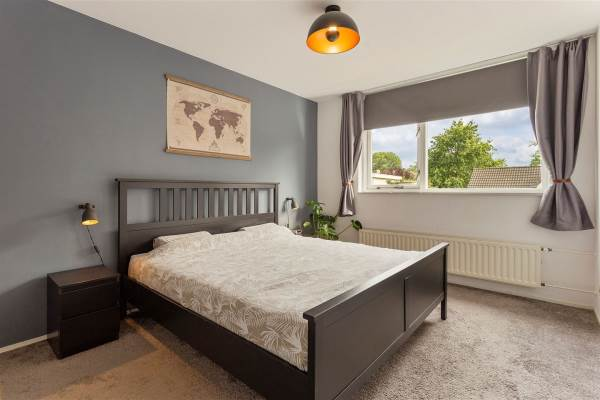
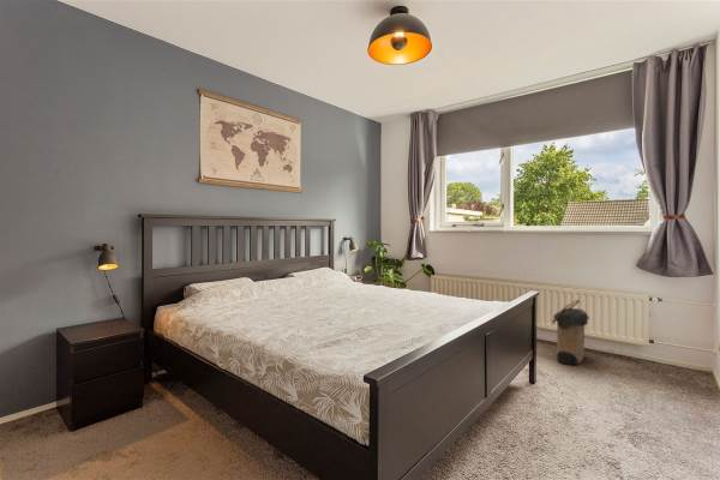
+ laundry hamper [551,299,590,366]
